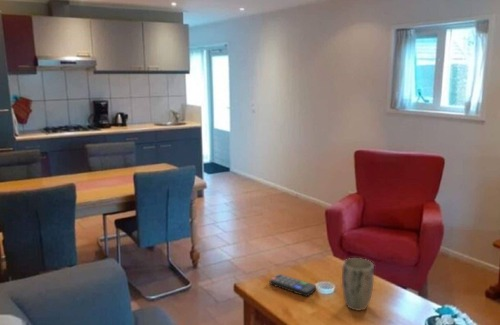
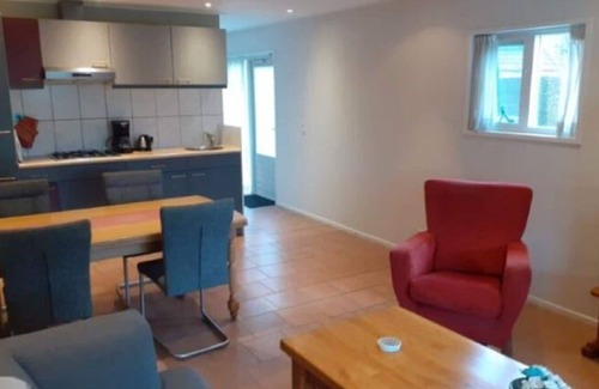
- remote control [269,273,317,297]
- plant pot [341,257,375,312]
